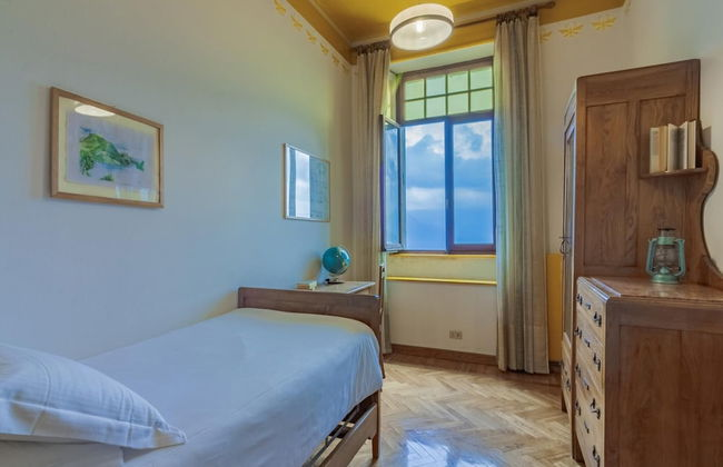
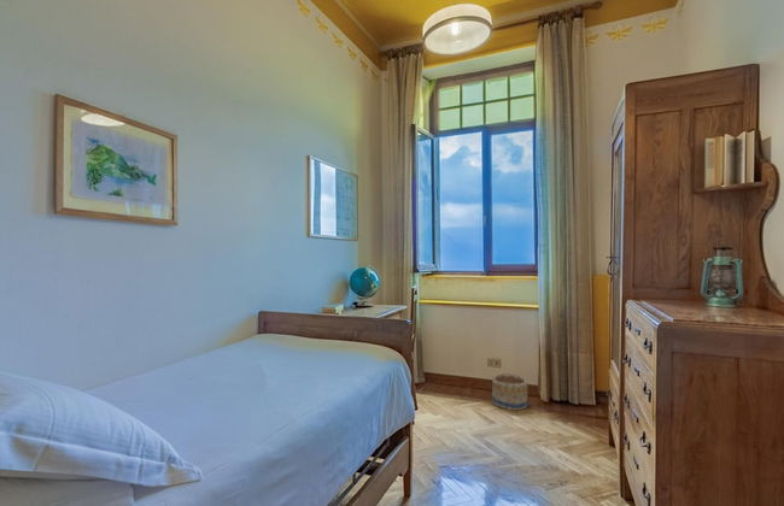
+ basket [491,372,530,411]
